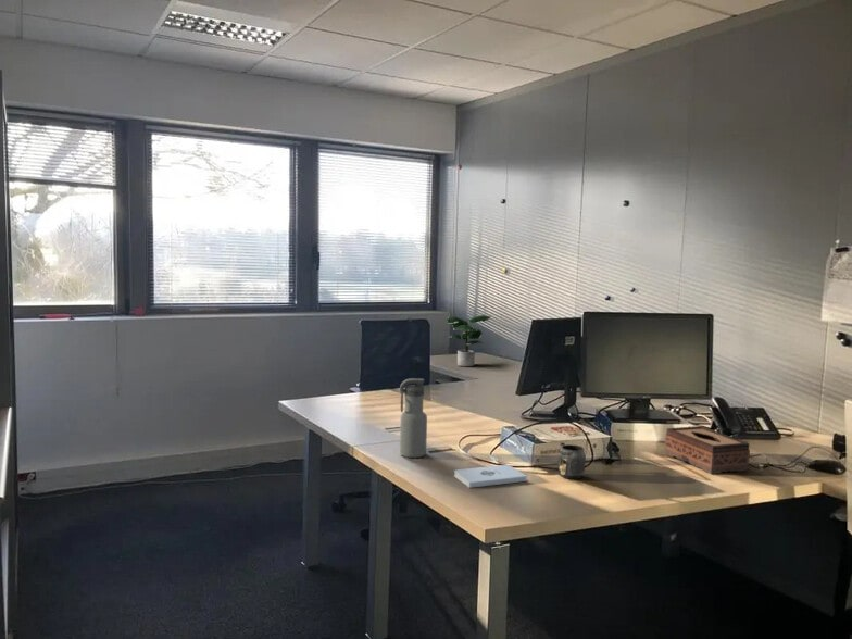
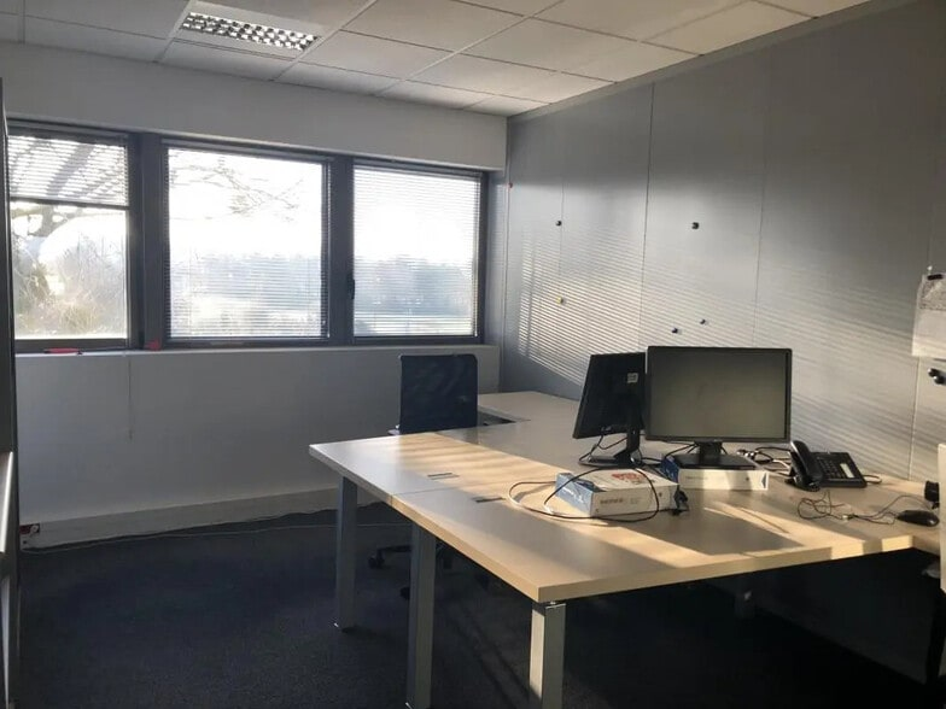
- potted plant [444,314,492,367]
- notepad [453,464,528,489]
- tissue box [664,425,751,475]
- mug [556,441,587,480]
- water bottle [399,377,428,459]
